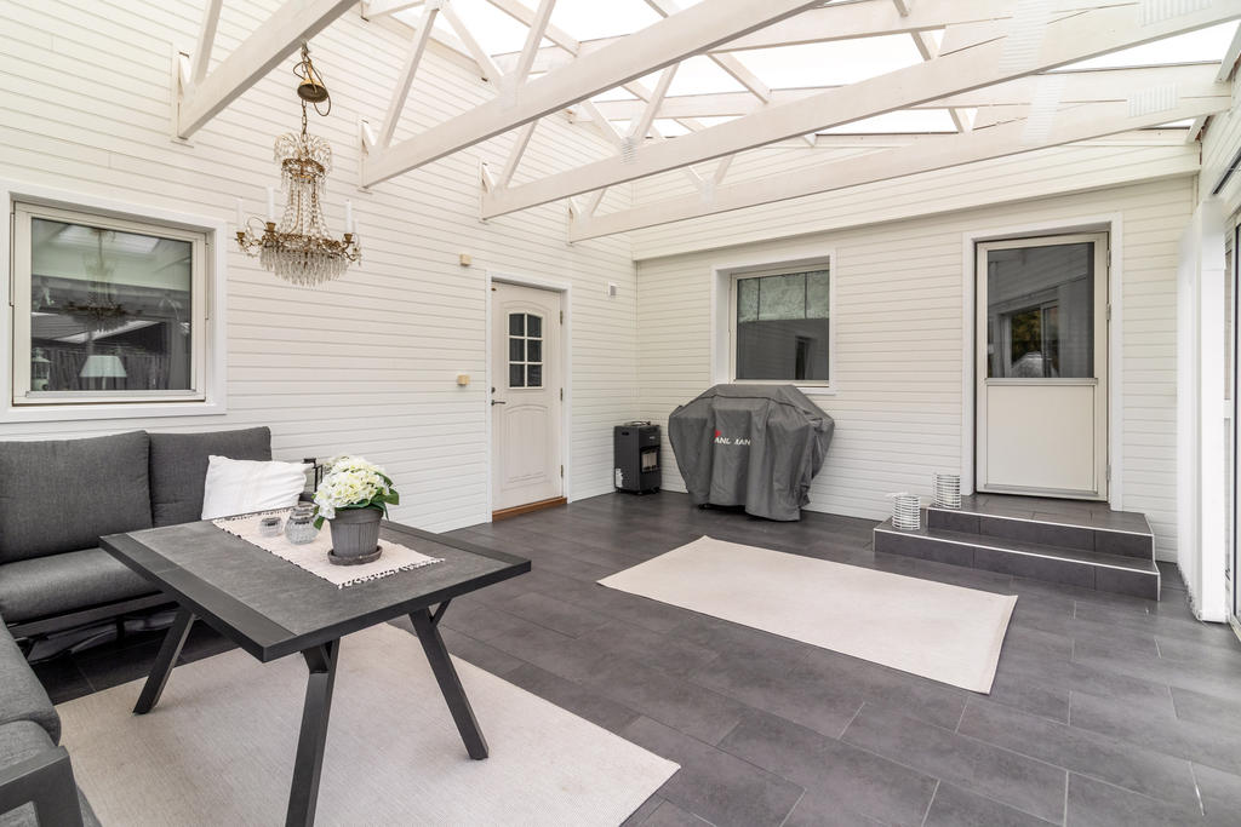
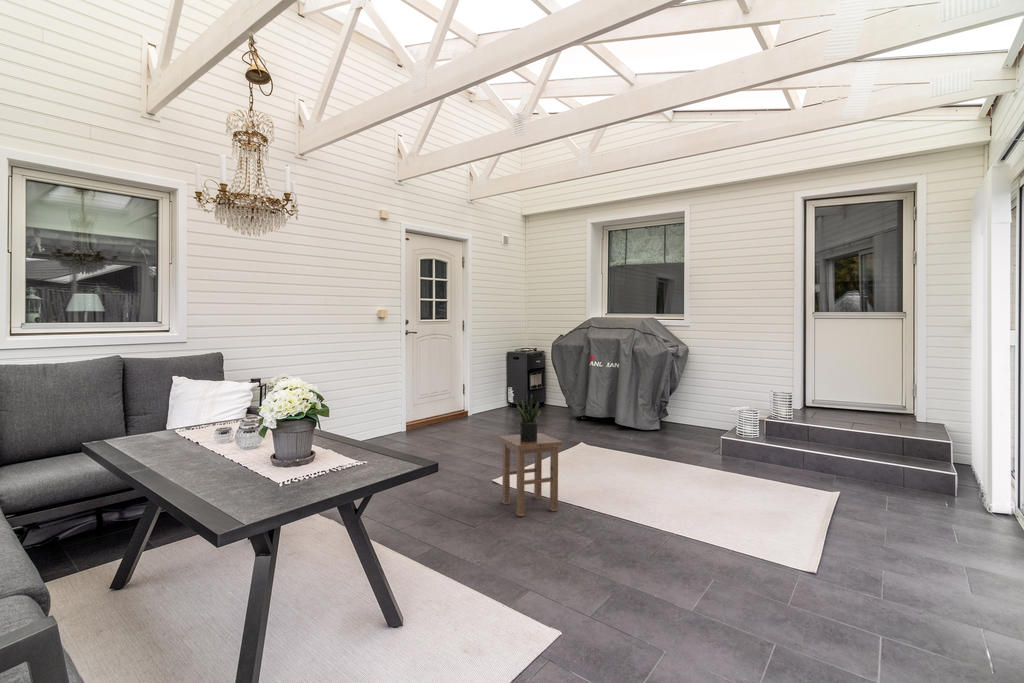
+ potted plant [515,393,542,442]
+ stool [498,432,564,517]
